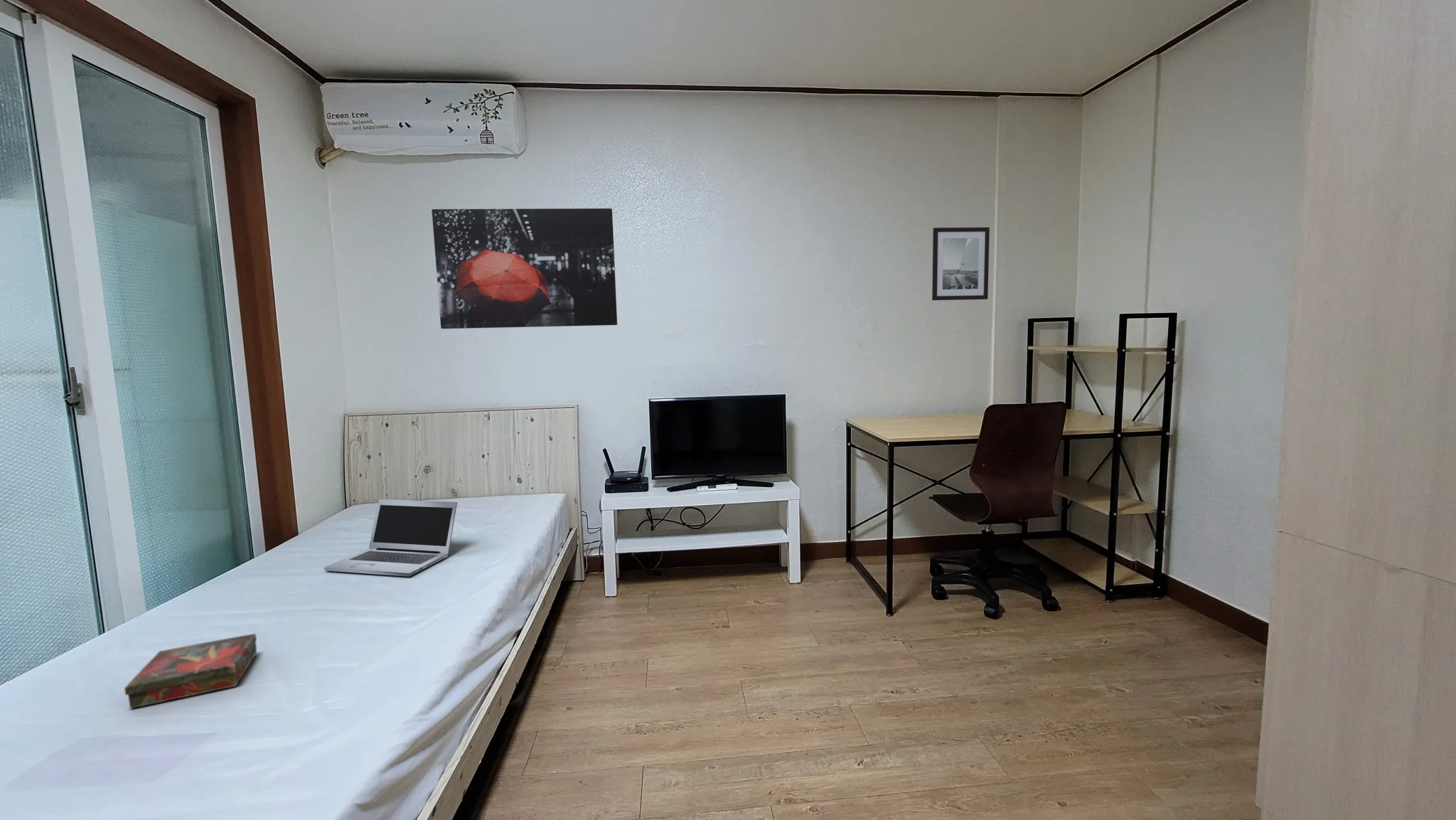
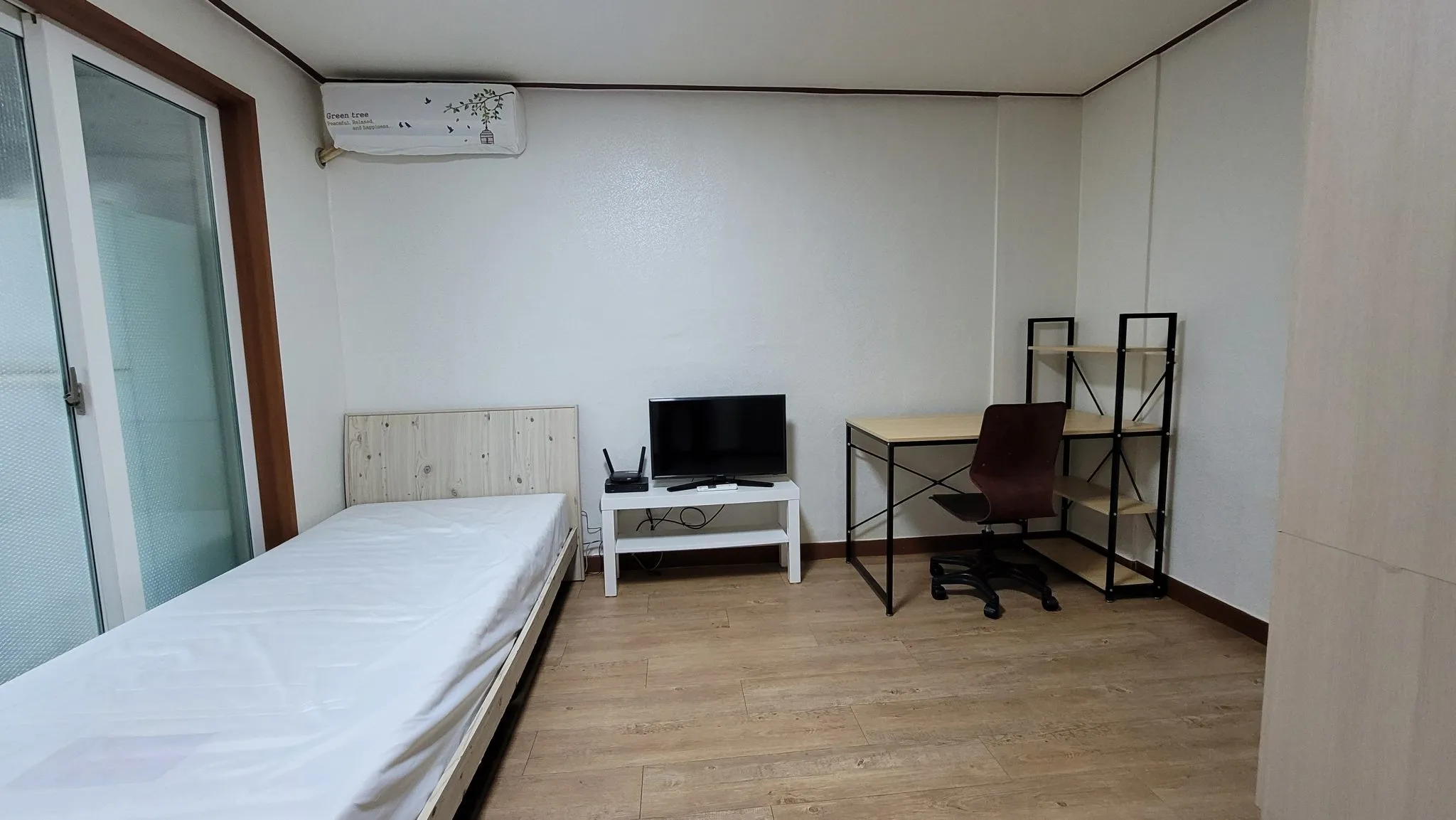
- laptop [323,499,458,577]
- wall art [431,208,618,329]
- wall art [931,227,990,301]
- book [124,633,257,709]
